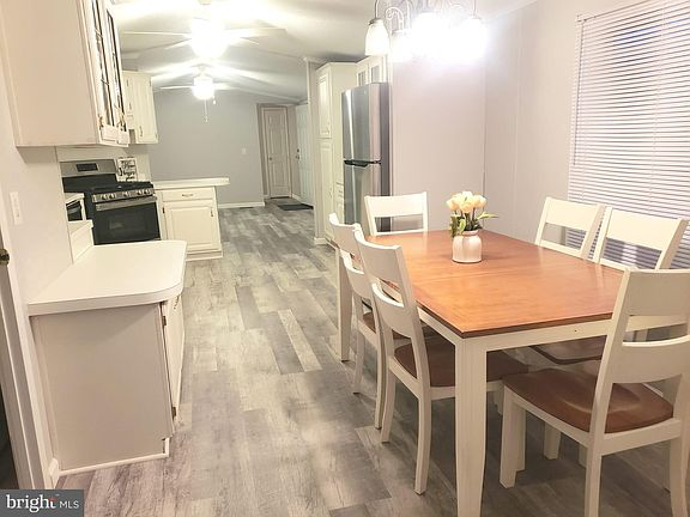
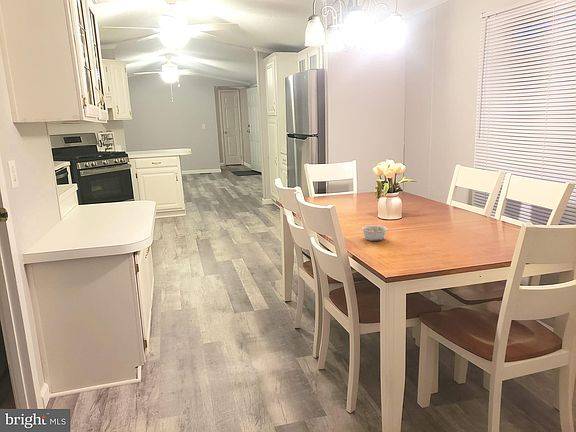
+ legume [360,224,389,242]
